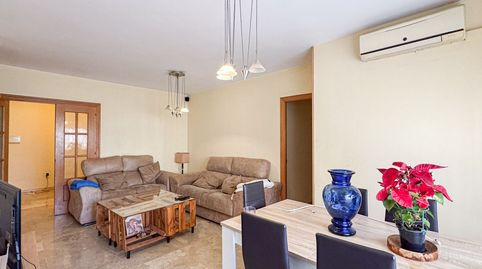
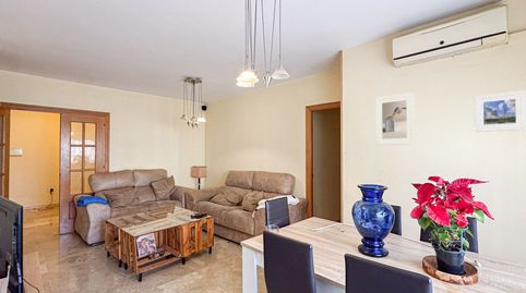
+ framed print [374,91,416,146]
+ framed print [474,89,526,133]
